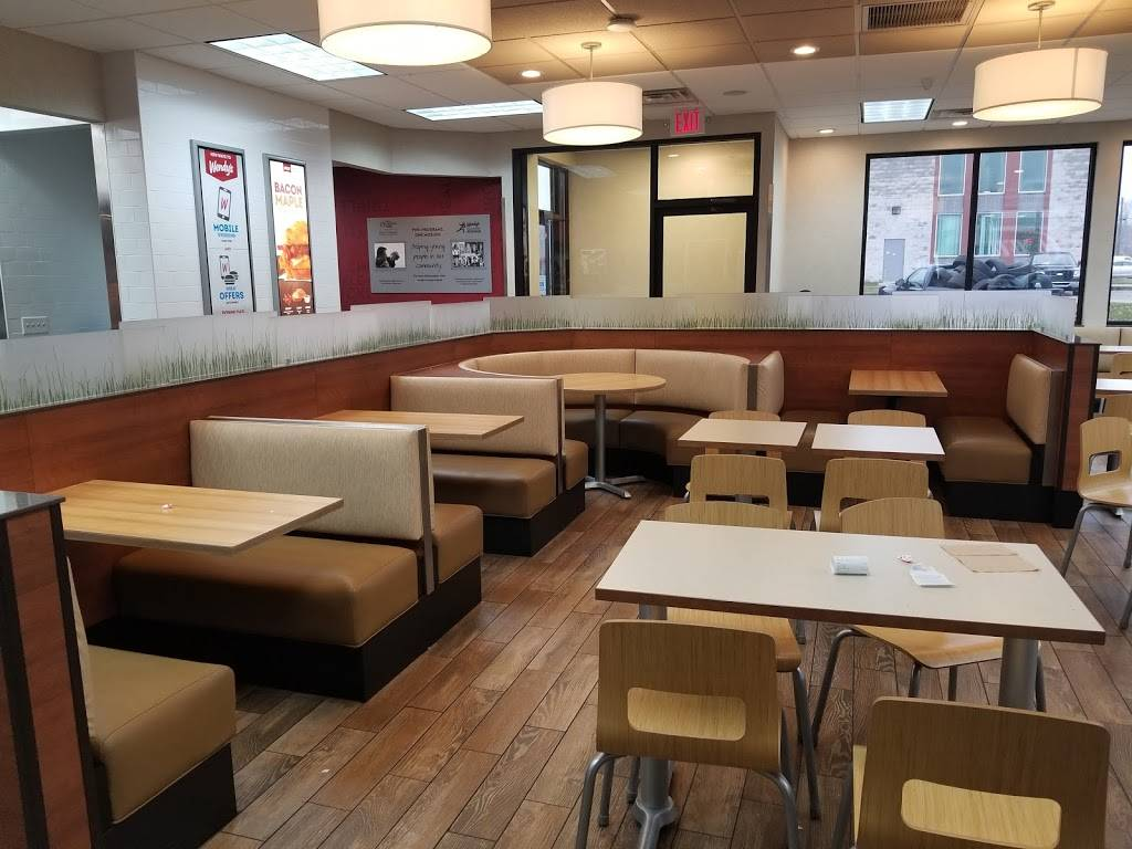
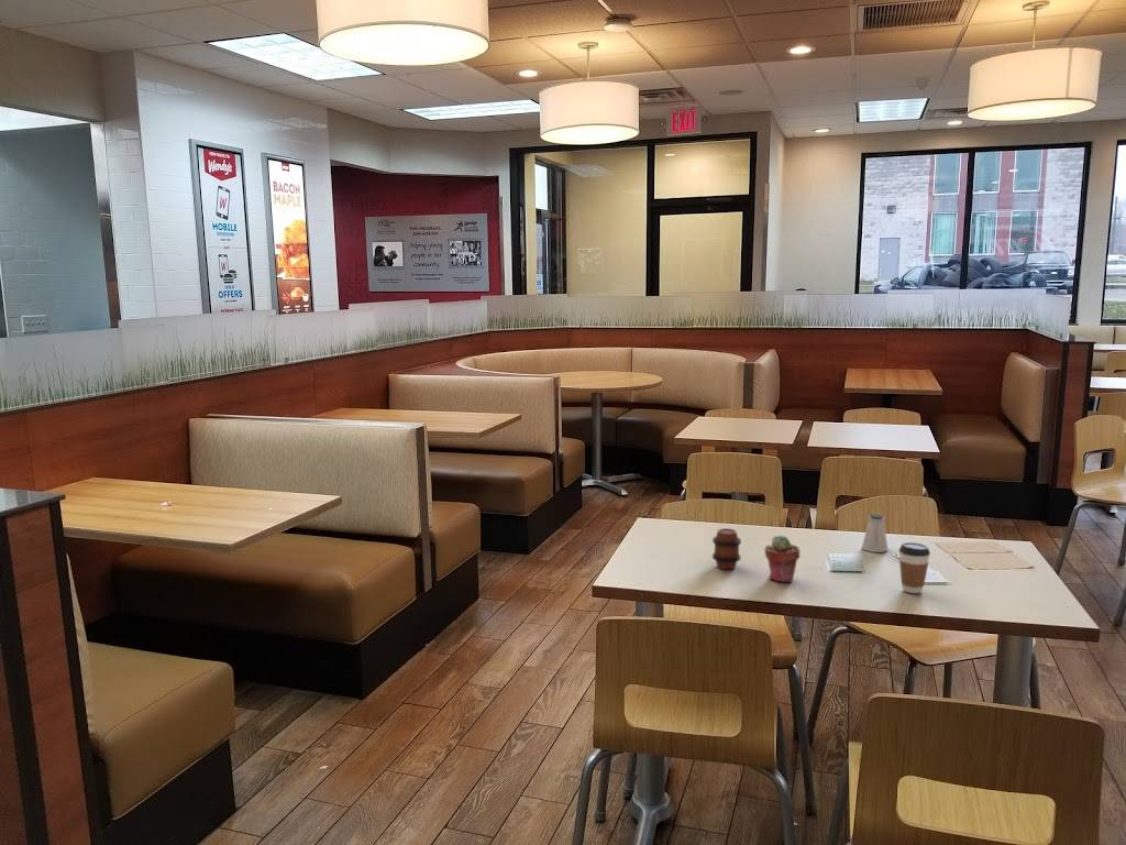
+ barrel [711,527,742,570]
+ potted succulent [763,534,801,583]
+ saltshaker [861,513,890,553]
+ coffee cup [898,541,931,594]
